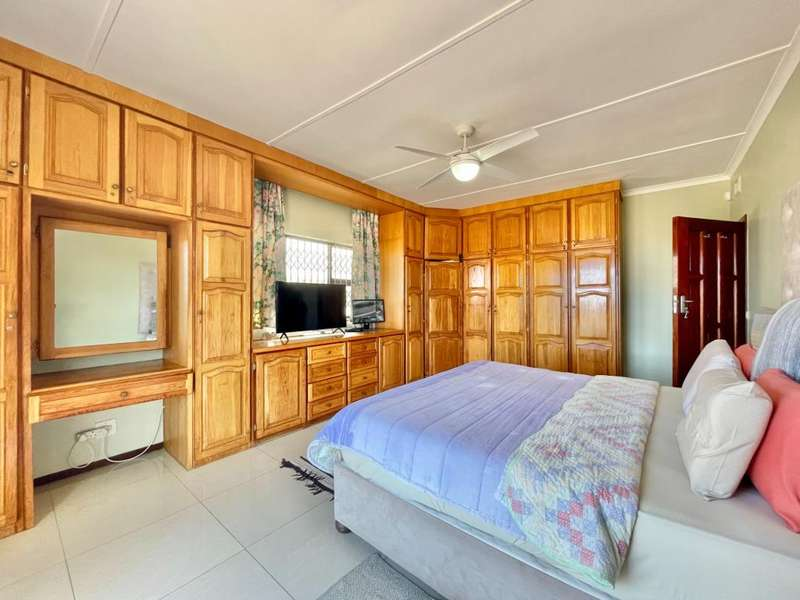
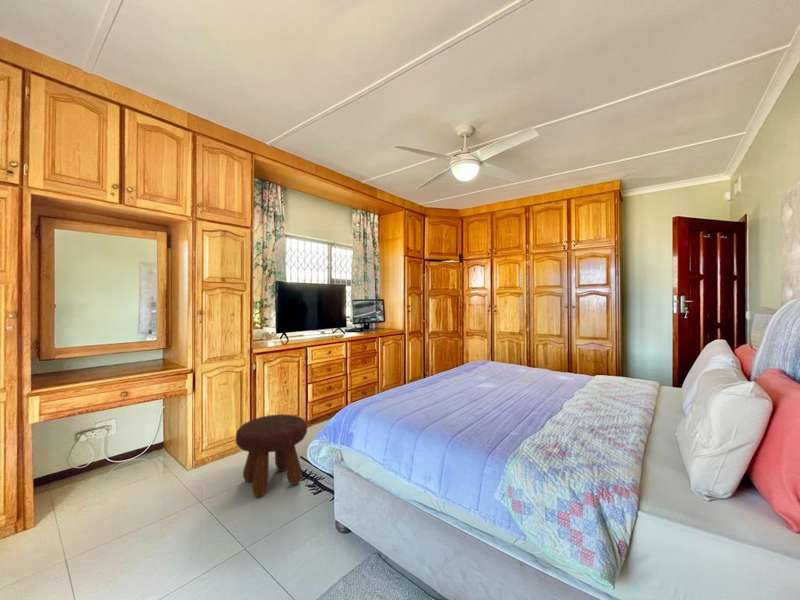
+ footstool [235,413,308,498]
